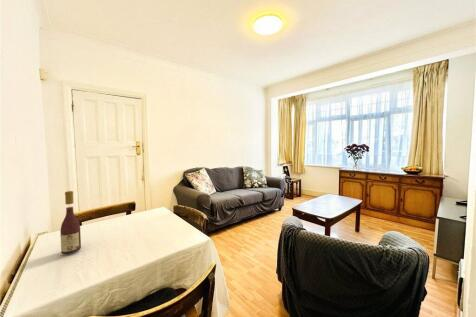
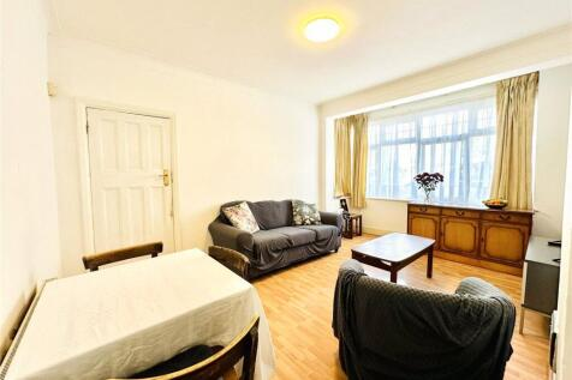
- wine bottle [59,190,82,255]
